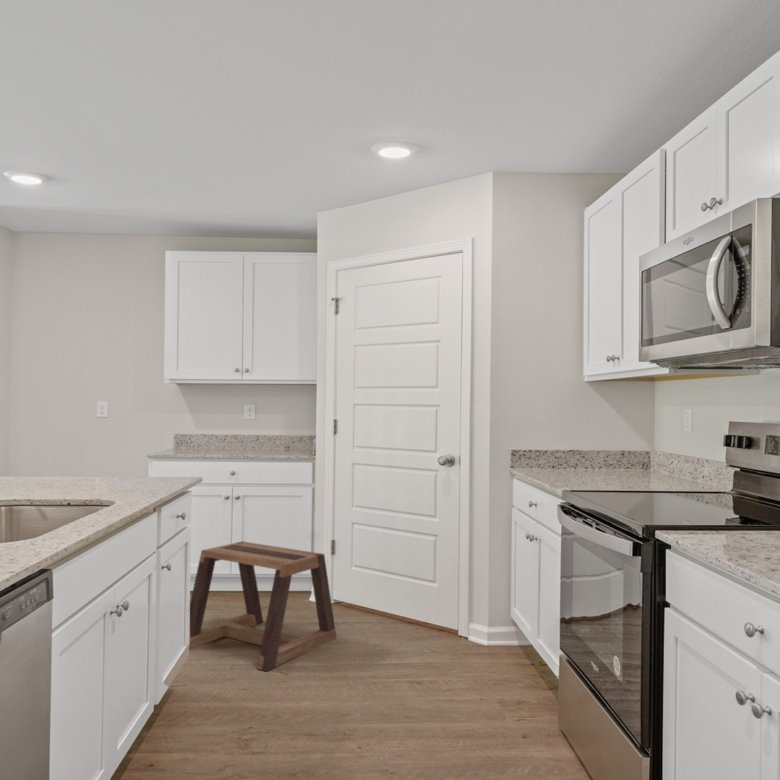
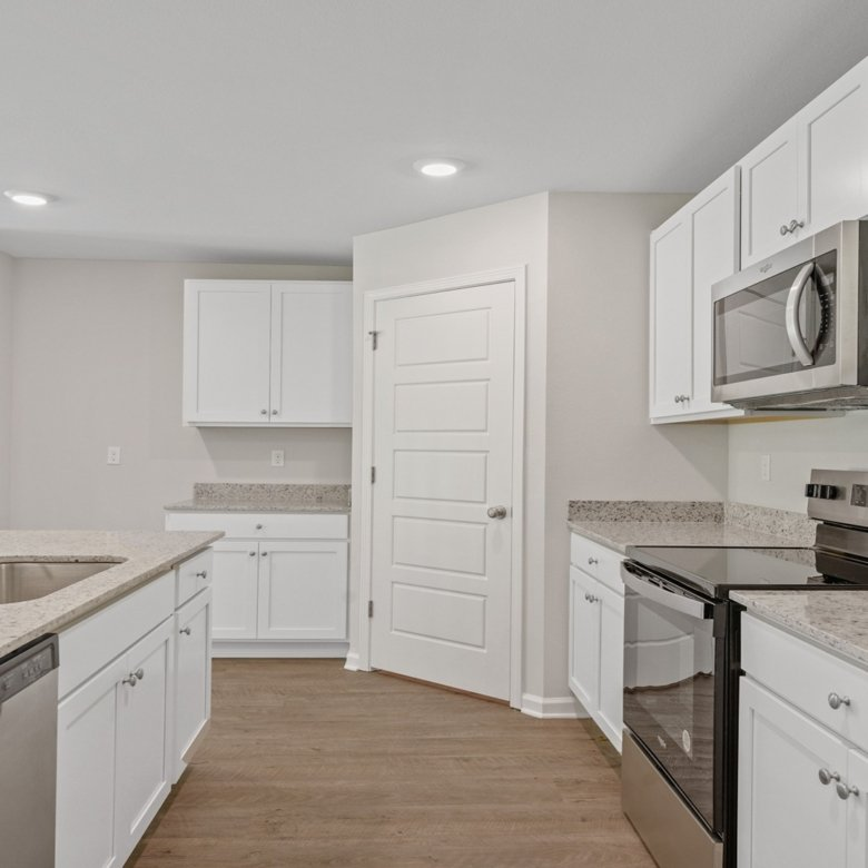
- stool [188,540,338,672]
